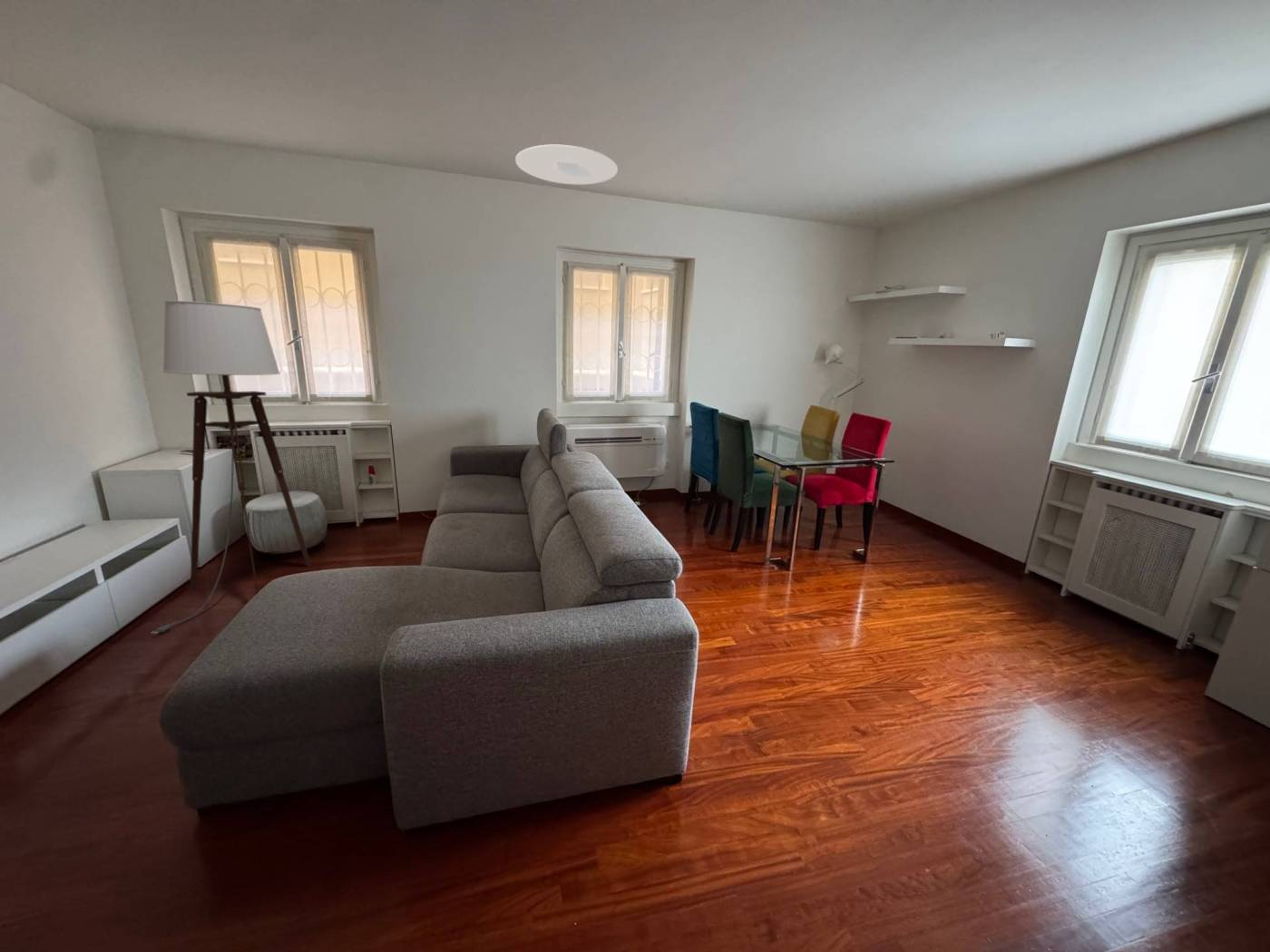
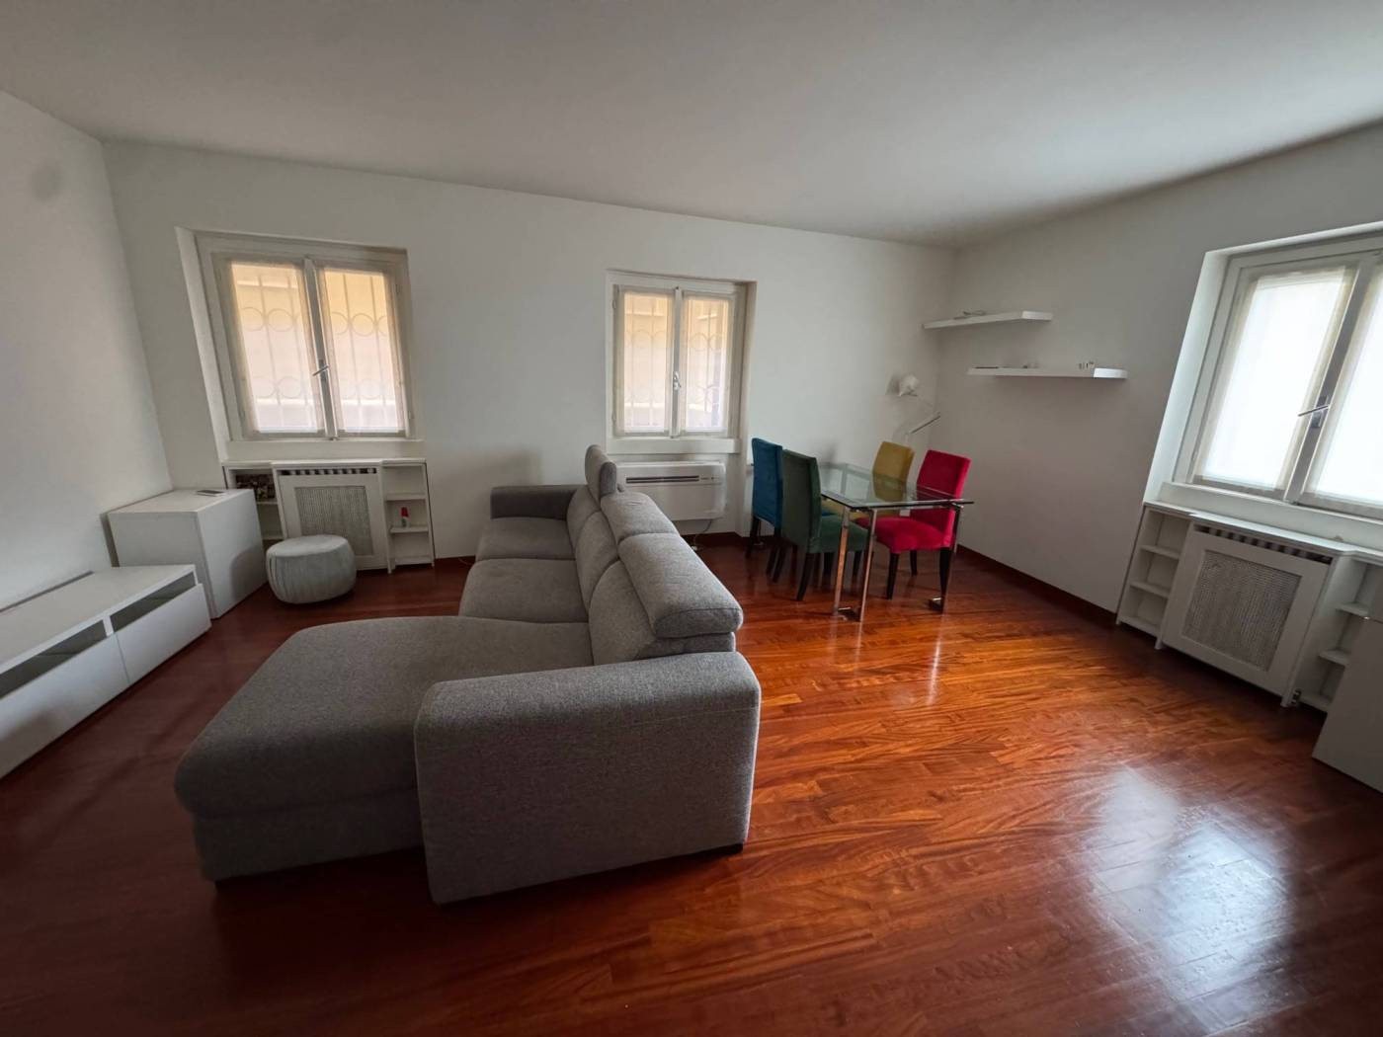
- floor lamp [151,300,312,635]
- ceiling light [514,144,619,185]
